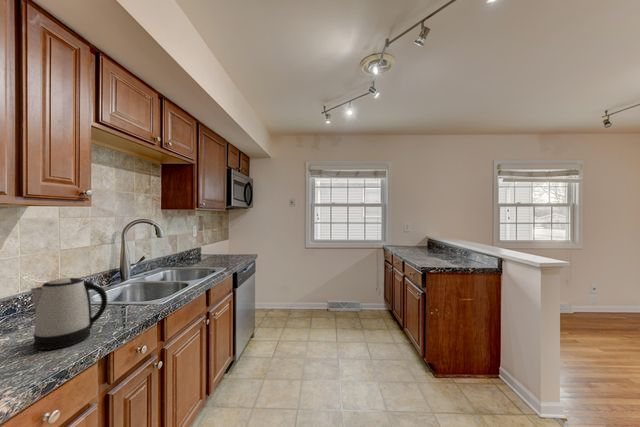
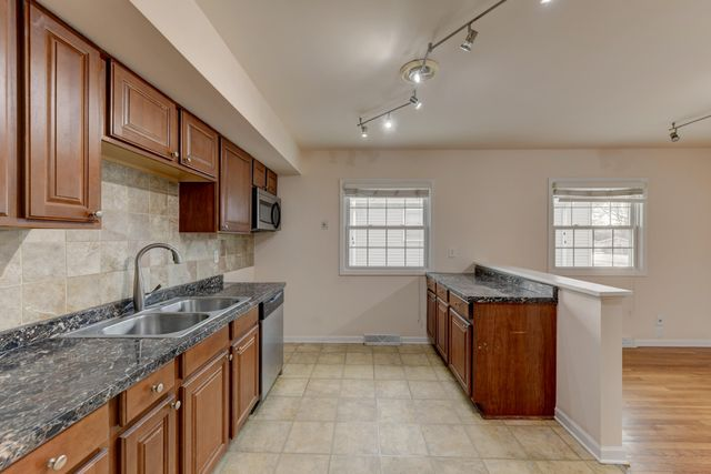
- kettle [30,277,109,351]
